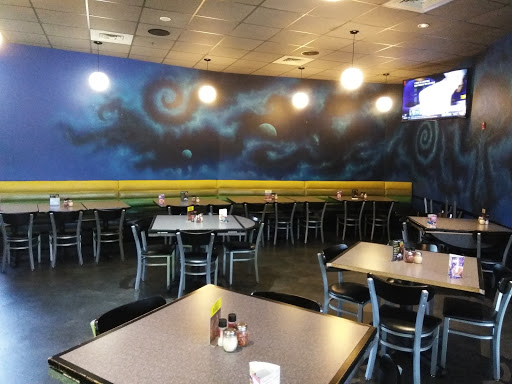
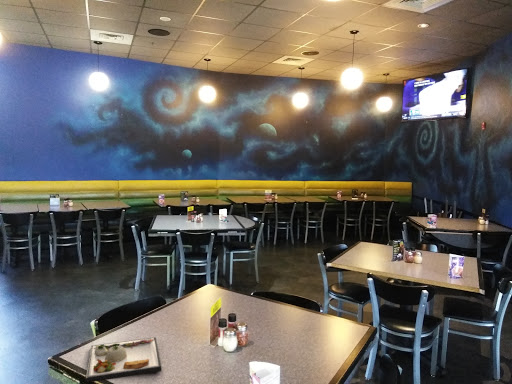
+ dinner plate [85,336,162,383]
